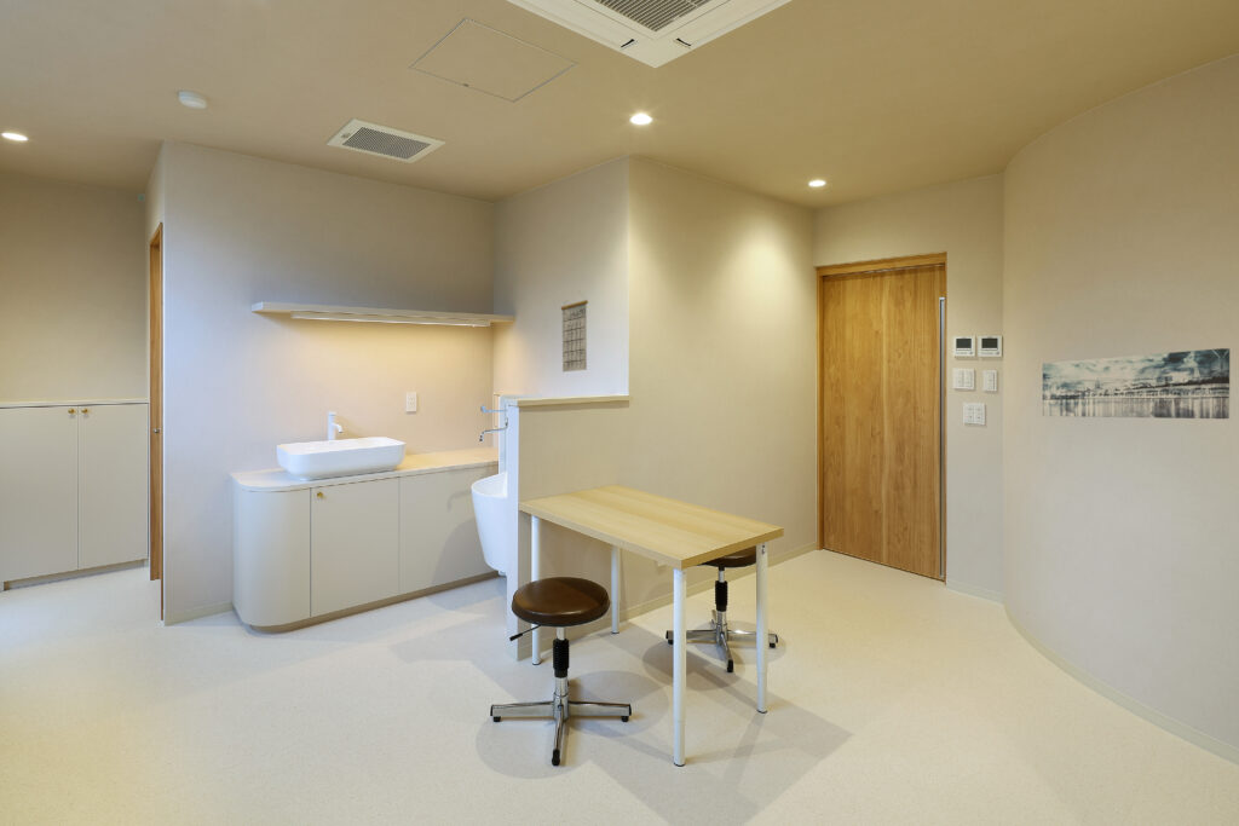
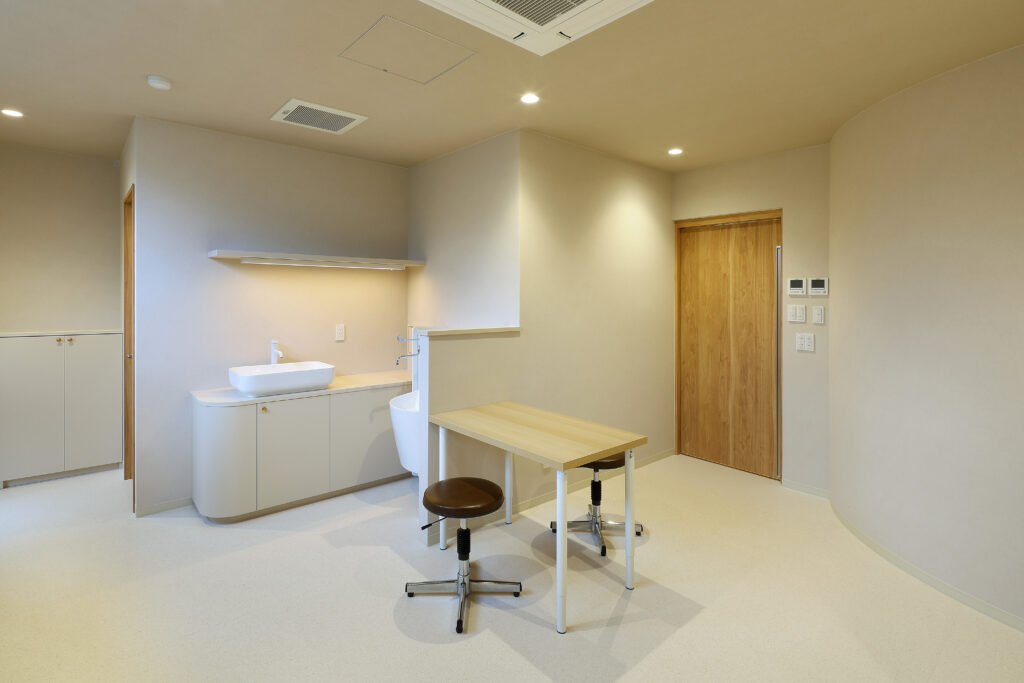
- wall art [1042,347,1231,420]
- calendar [560,293,589,372]
